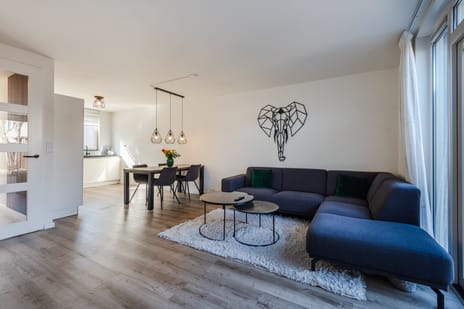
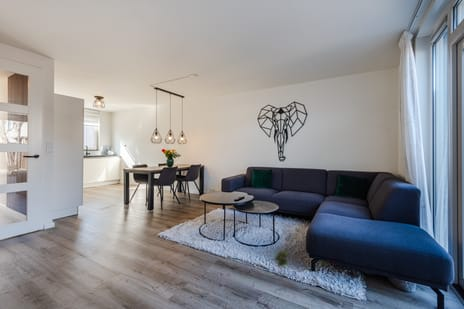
+ palm tree [272,249,290,290]
